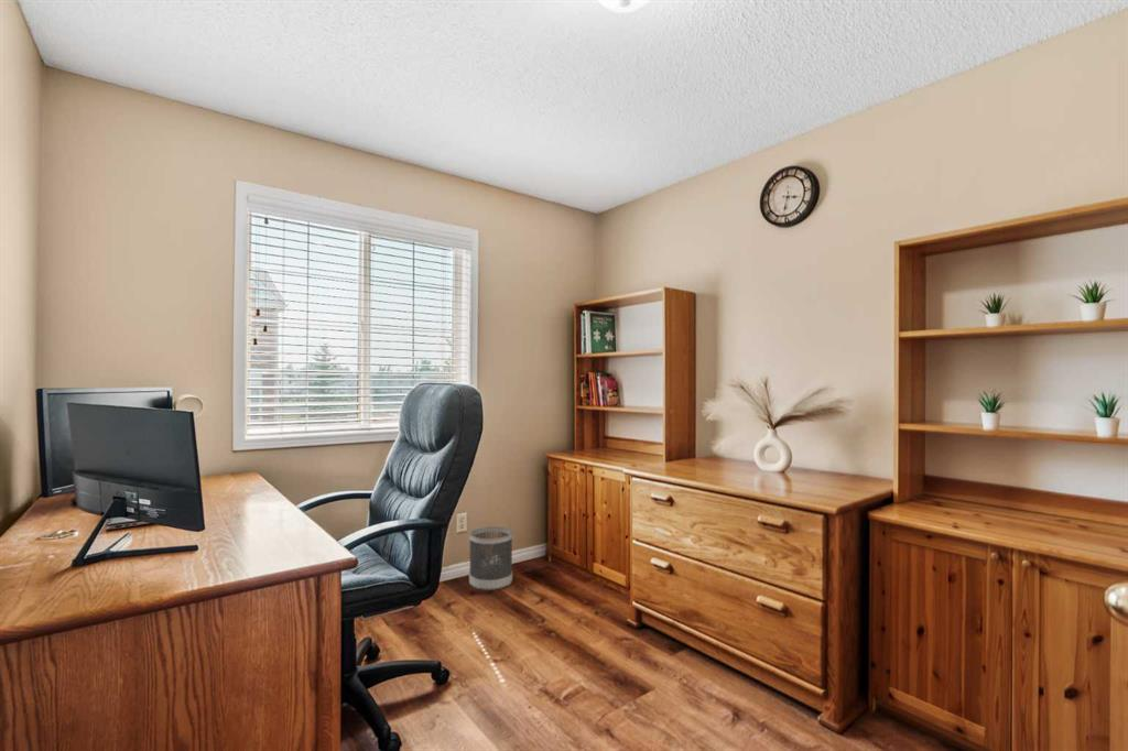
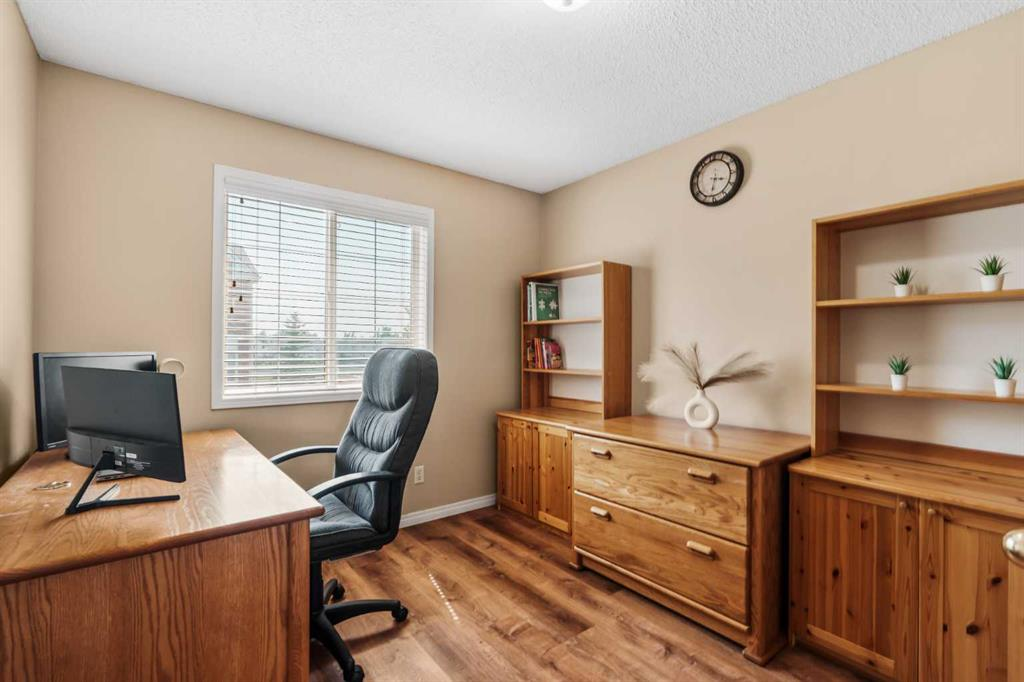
- wastebasket [468,525,513,591]
